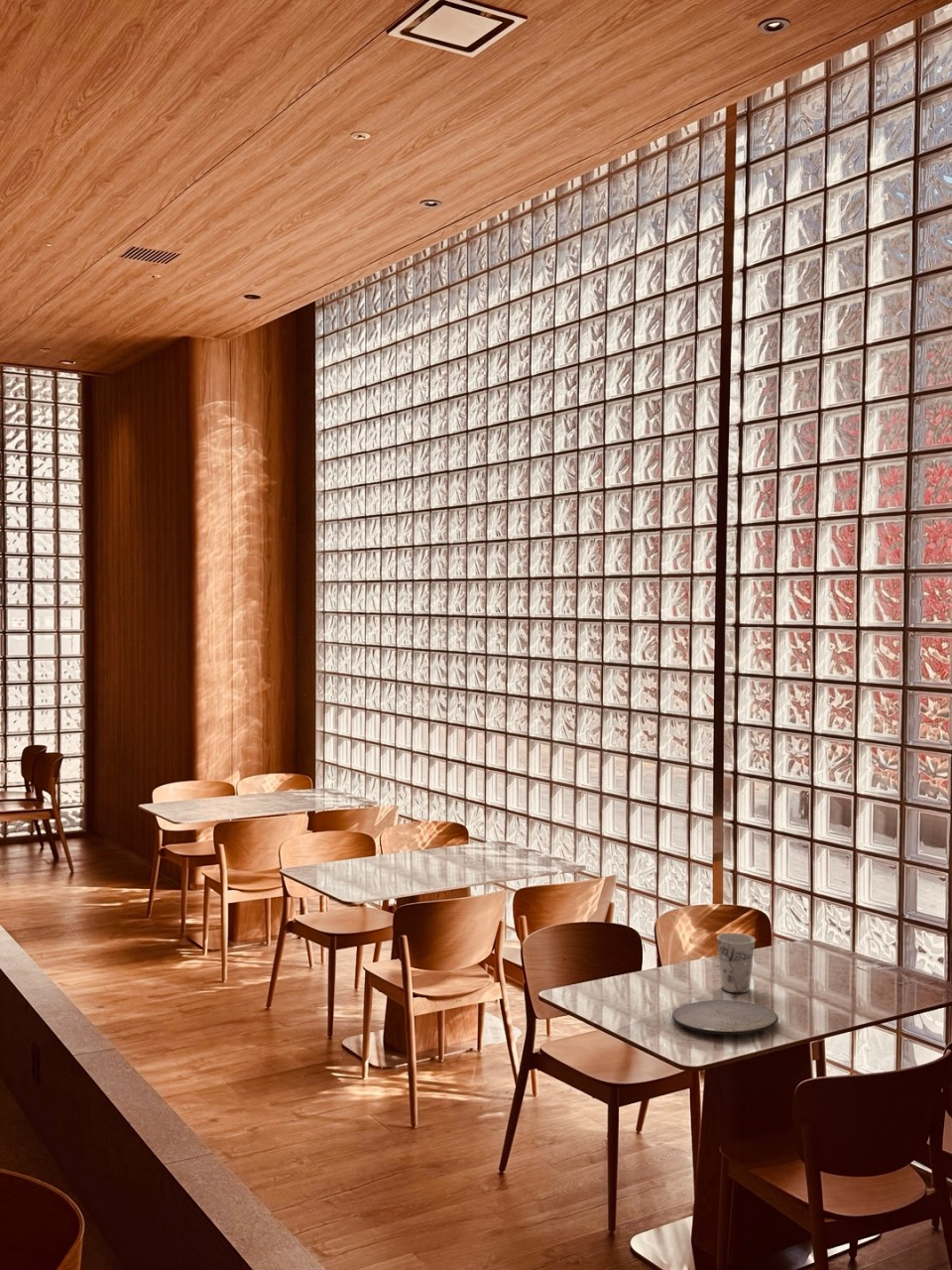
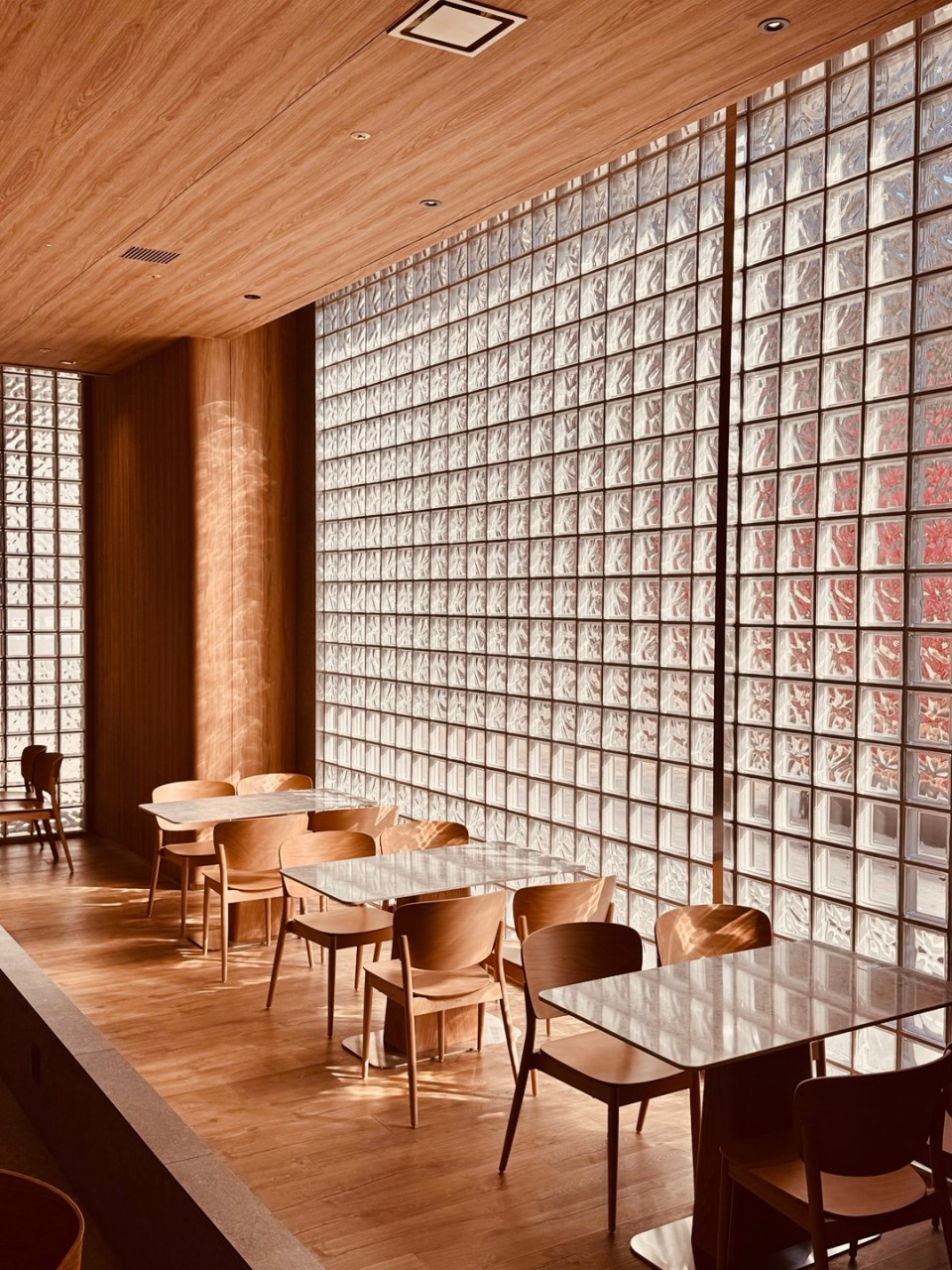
- cup [716,932,756,994]
- plate [671,999,778,1036]
